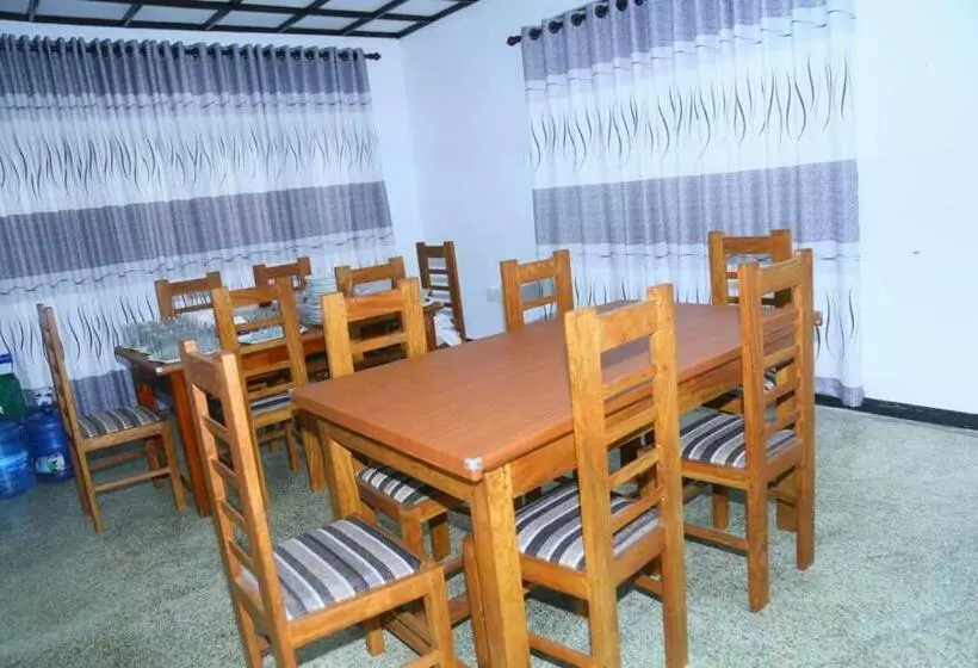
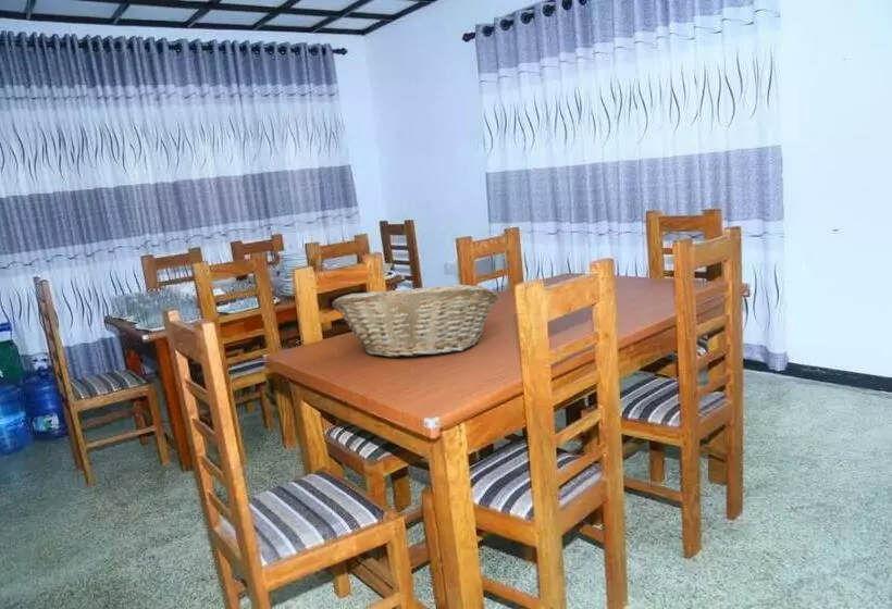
+ fruit basket [331,283,499,359]
